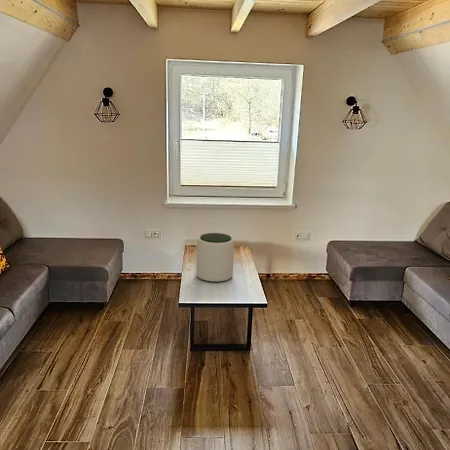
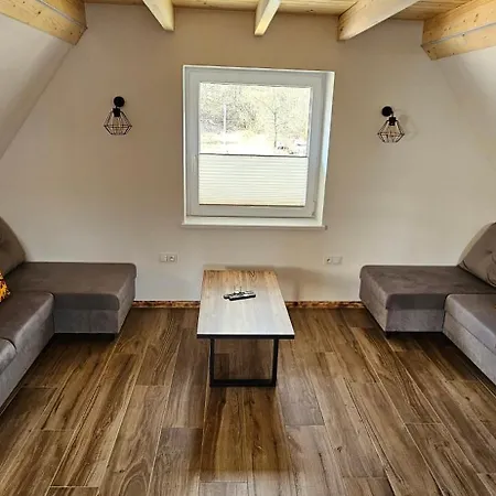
- plant pot [195,232,235,283]
